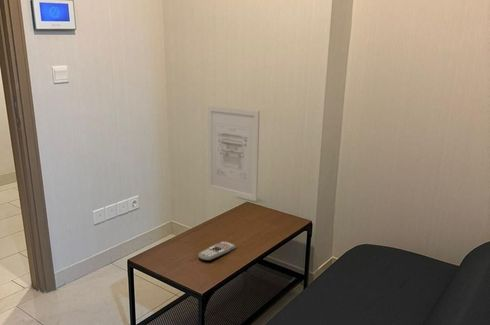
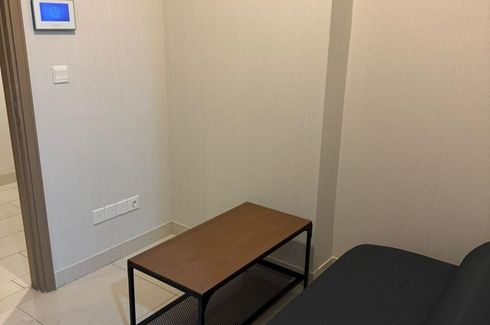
- remote control [197,240,237,262]
- wall art [207,105,261,202]
